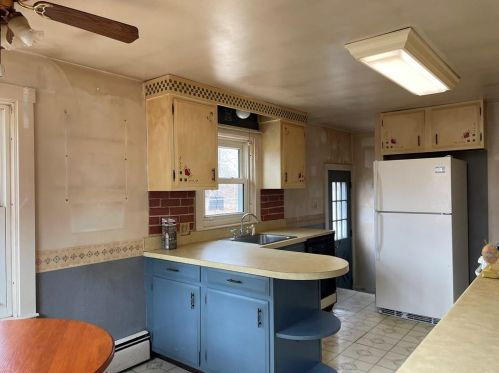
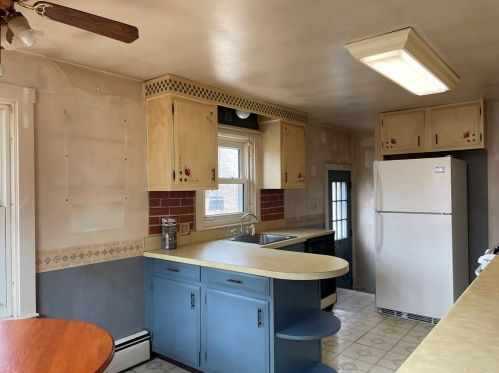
- decorative egg [481,239,499,279]
